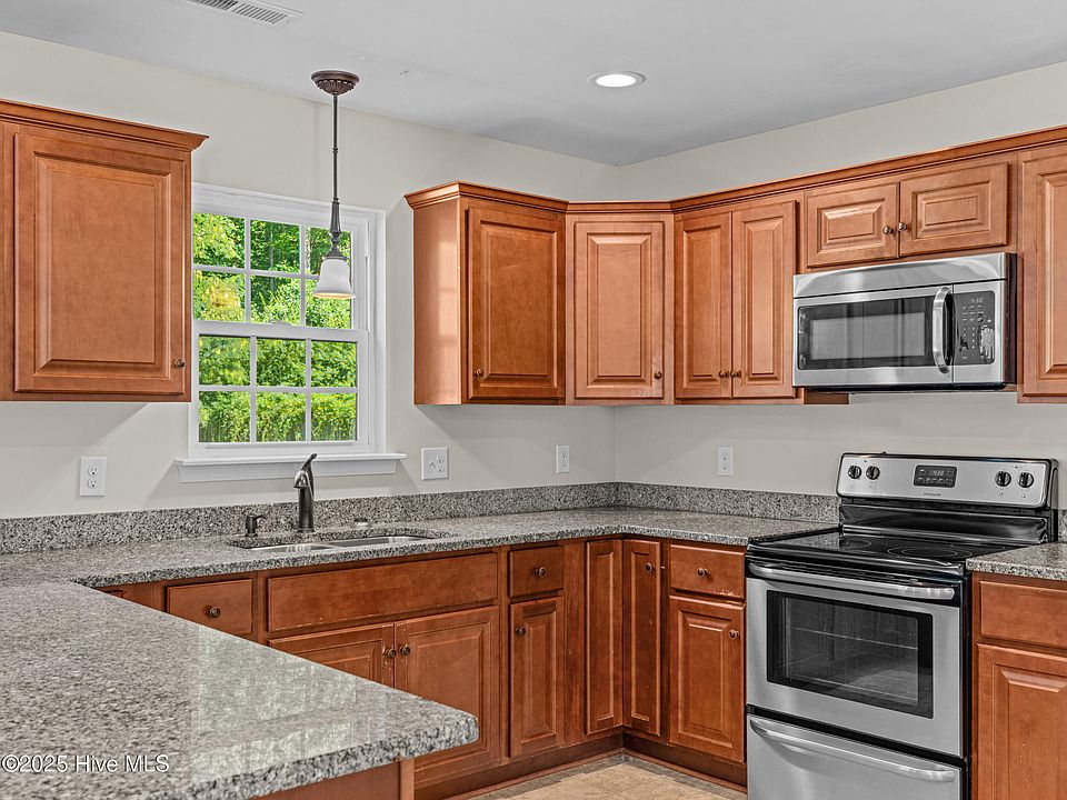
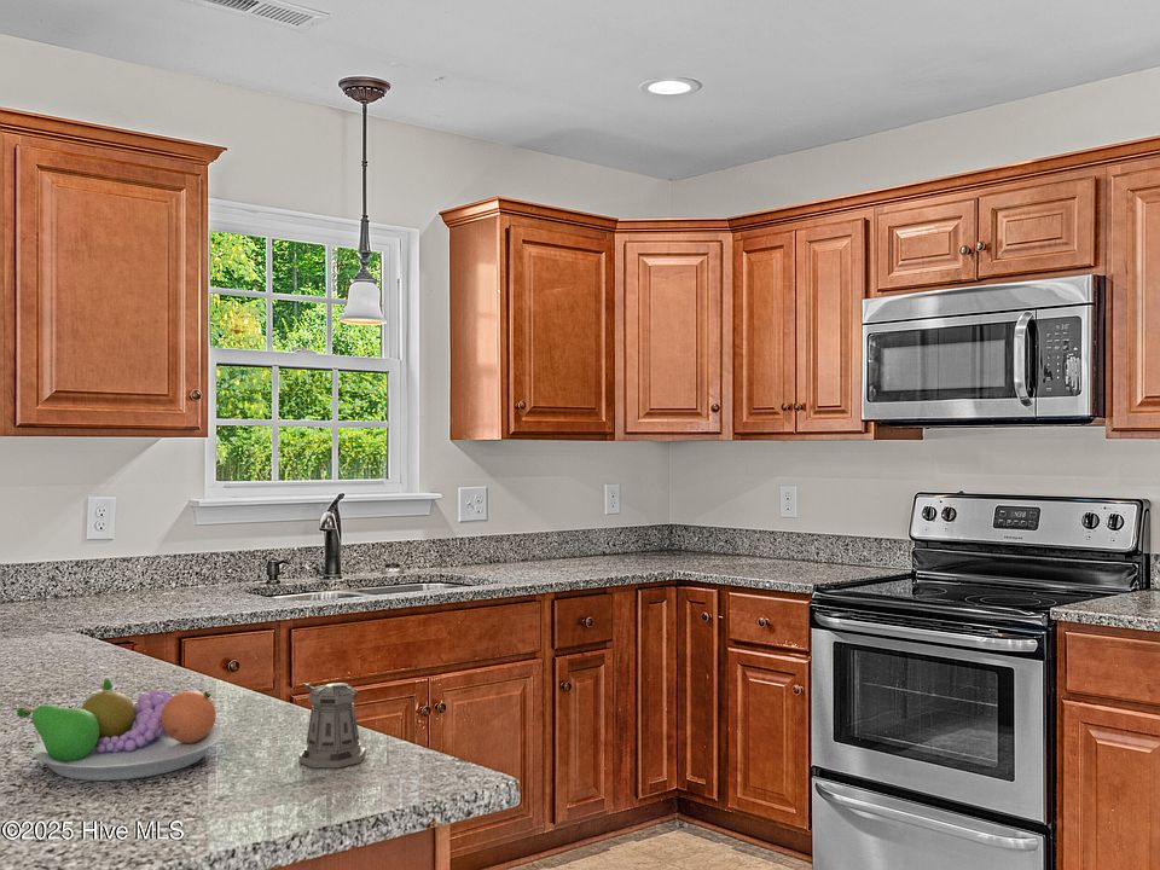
+ fruit bowl [16,677,225,782]
+ pepper shaker [297,682,367,768]
